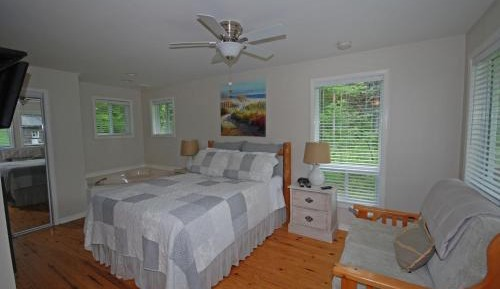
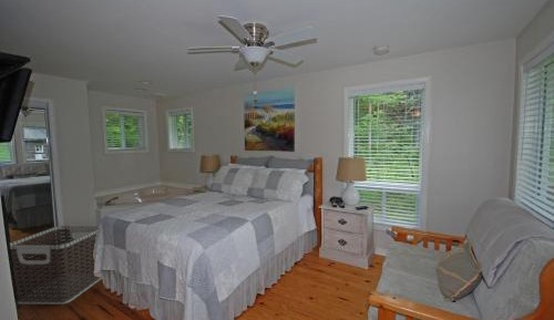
+ clothes hamper [9,224,103,306]
